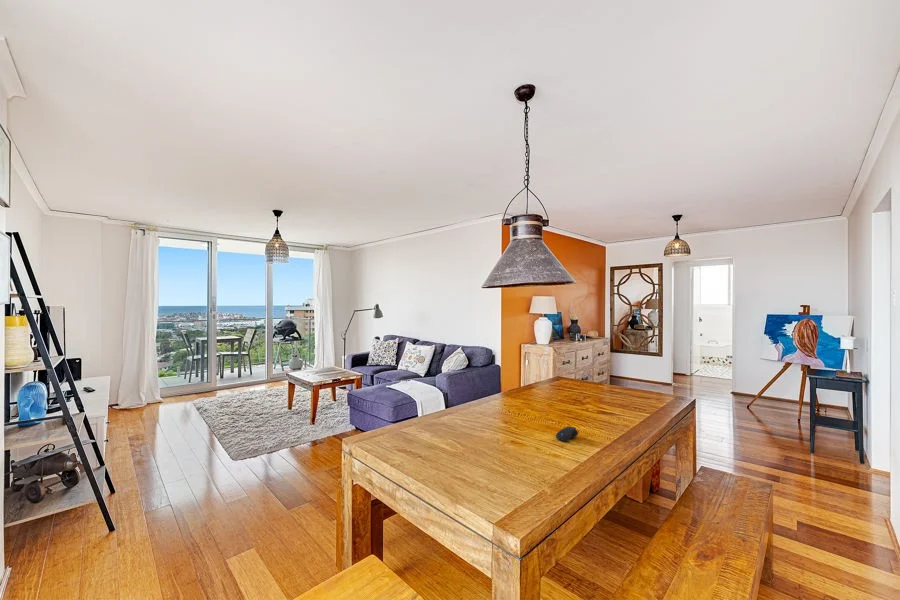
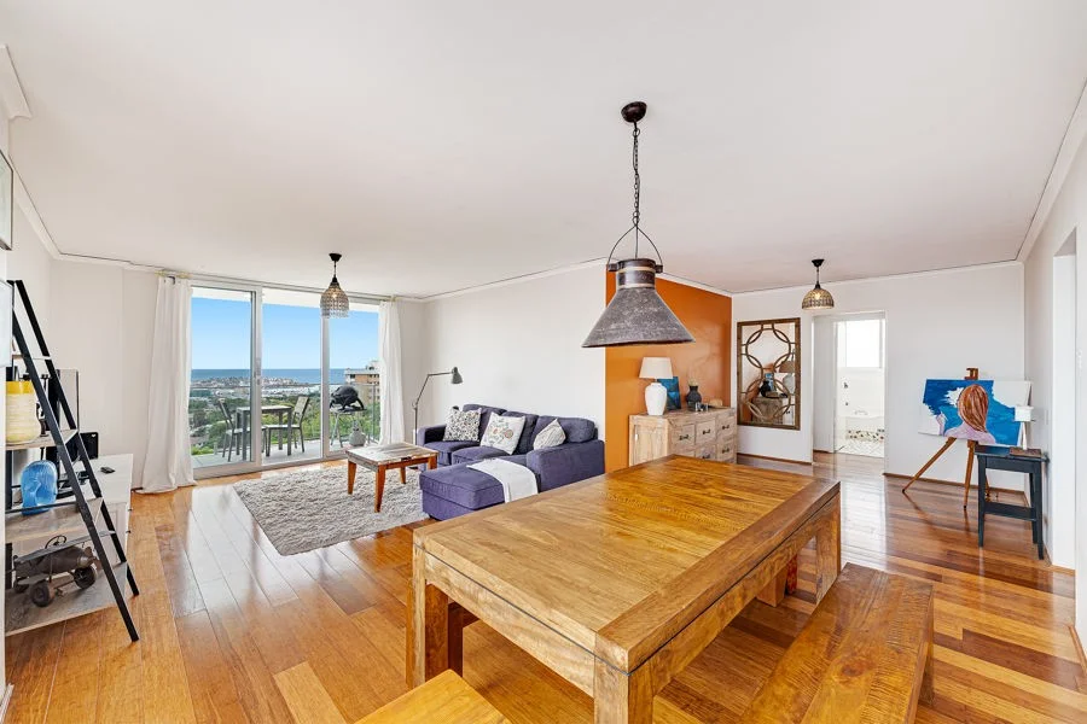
- computer mouse [555,425,579,443]
